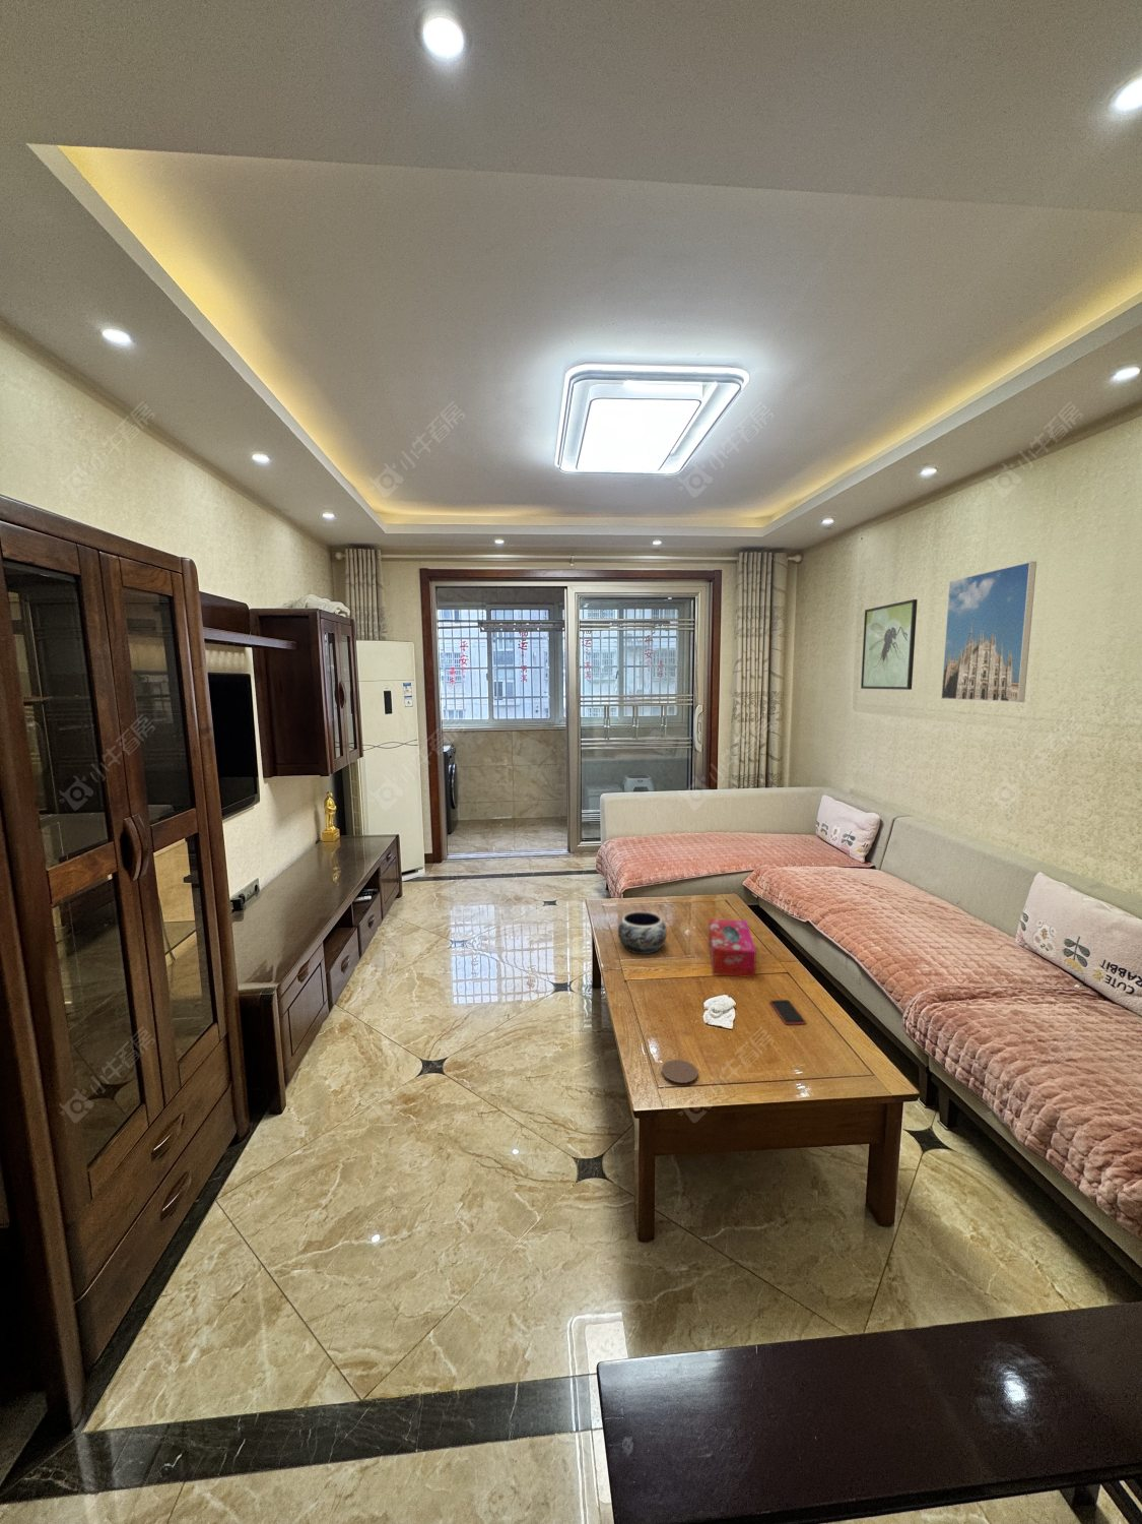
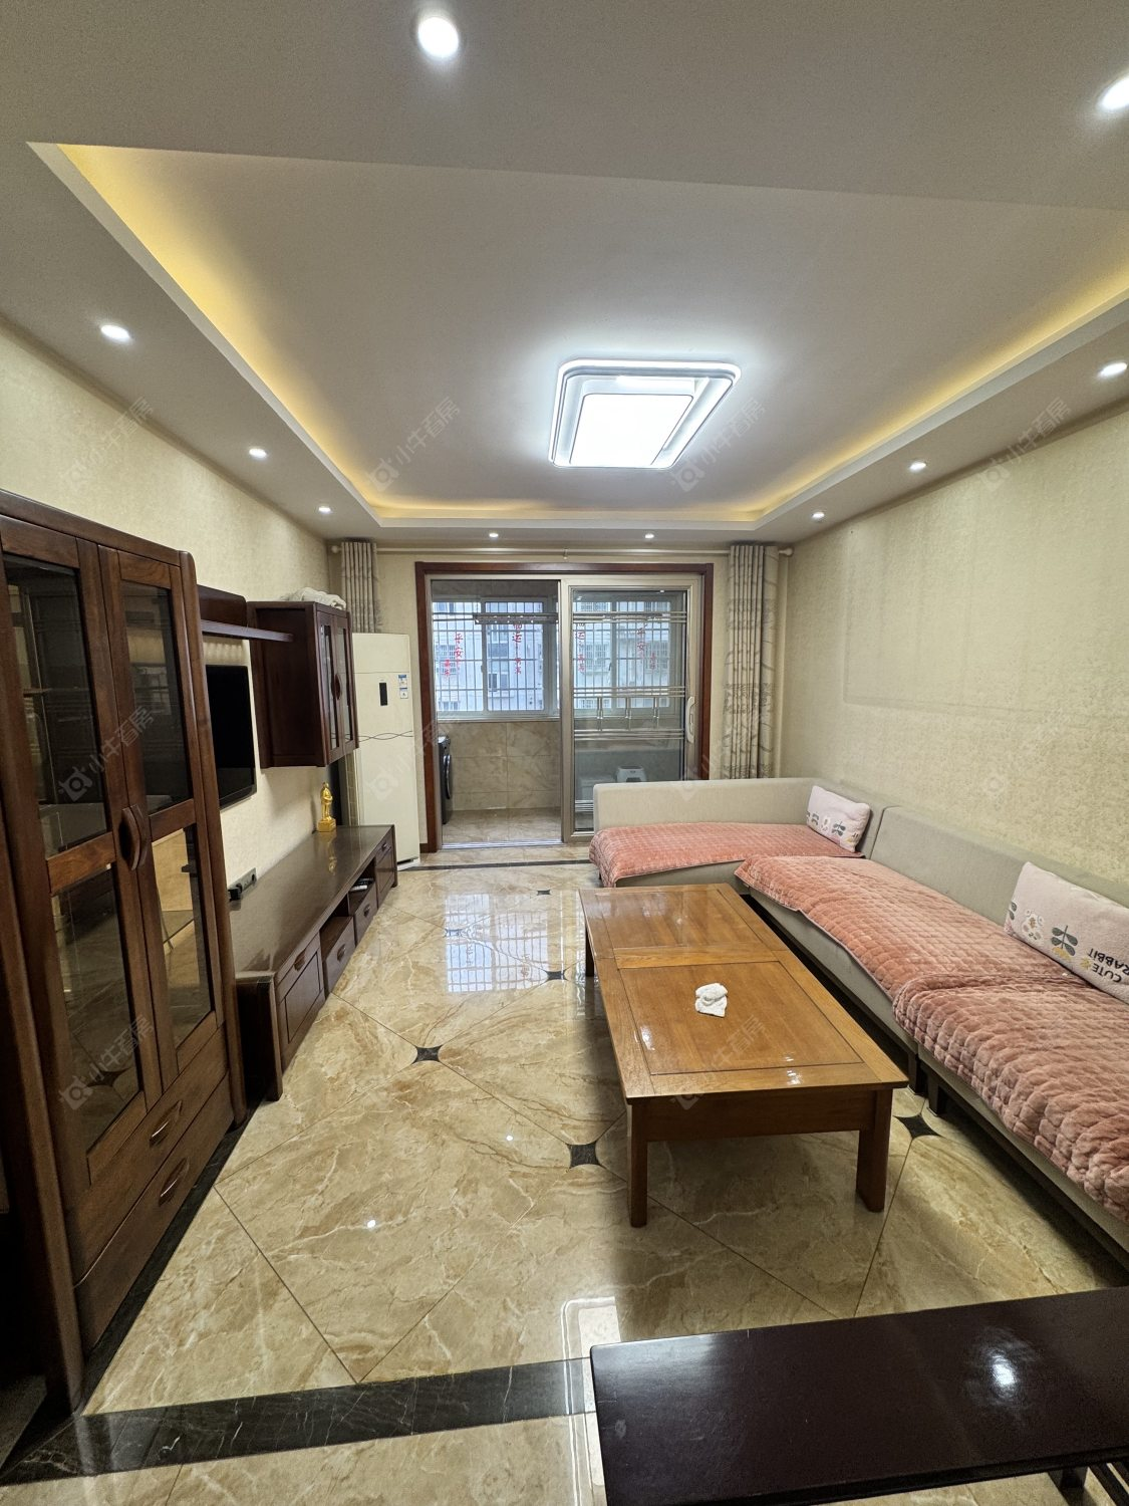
- decorative bowl [618,911,668,955]
- smartphone [769,998,807,1025]
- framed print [860,599,919,691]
- coaster [661,1058,699,1084]
- tissue box [708,918,757,978]
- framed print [940,560,1038,703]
